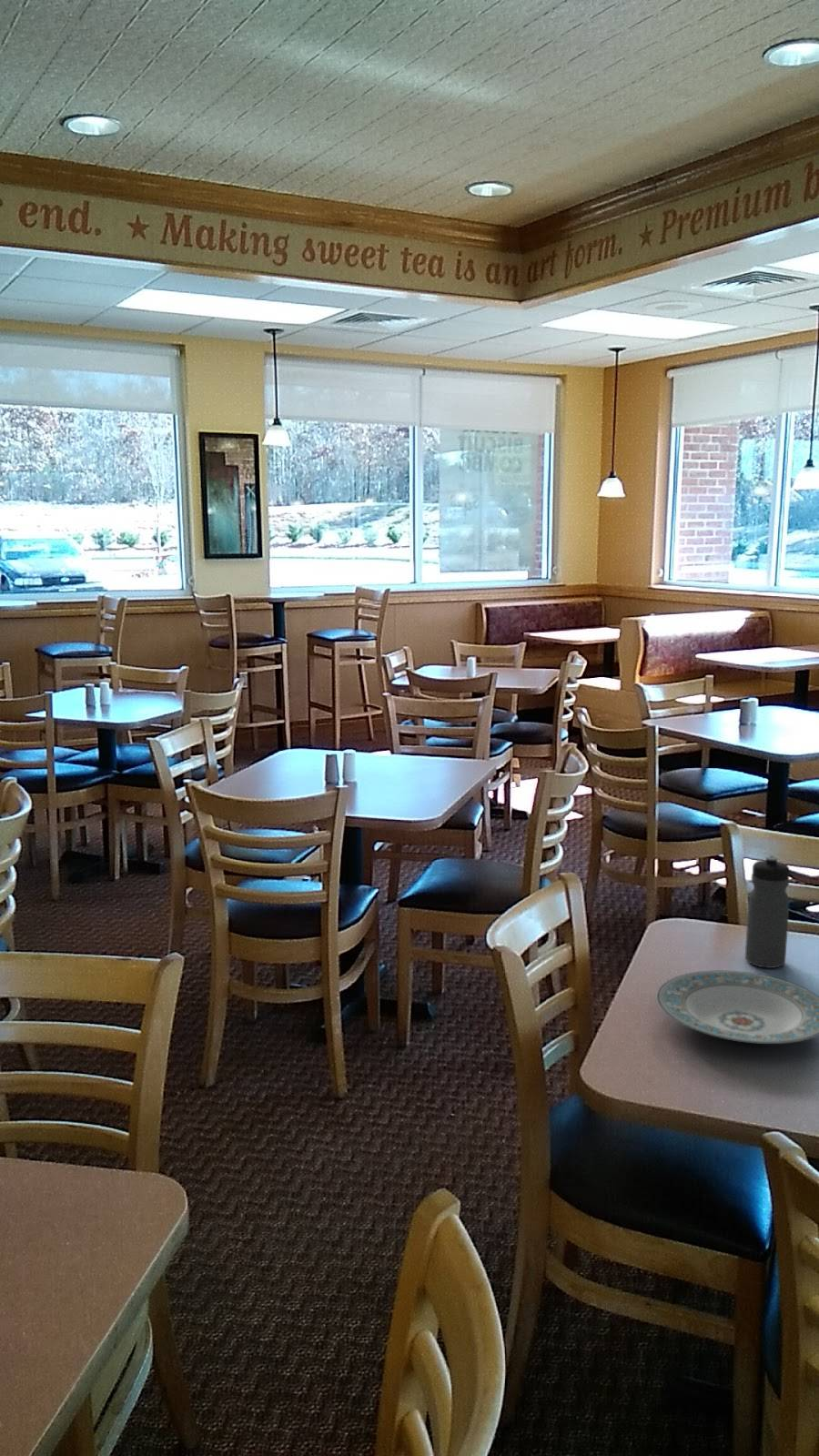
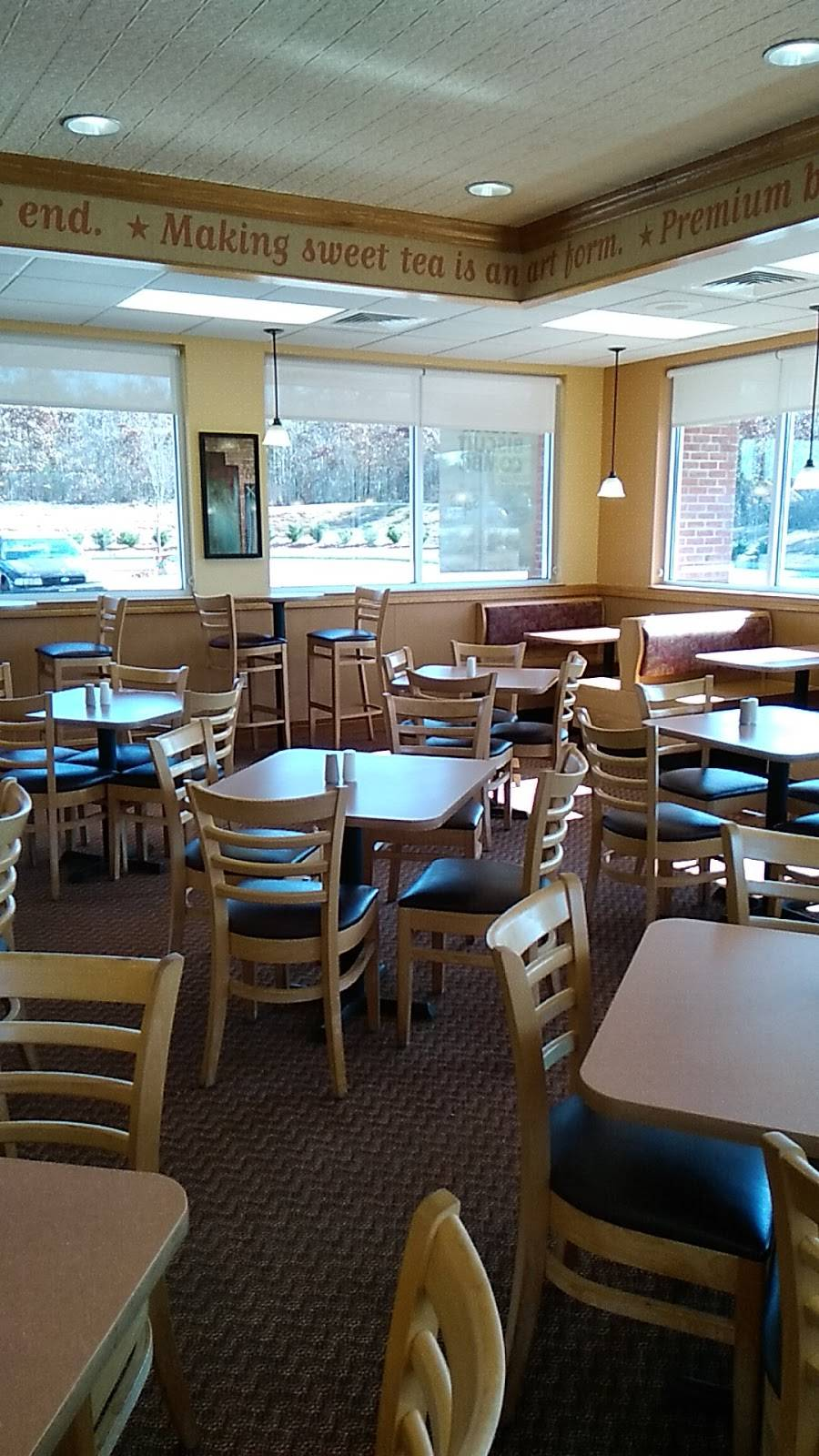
- plate [656,970,819,1045]
- water bottle [744,854,791,969]
